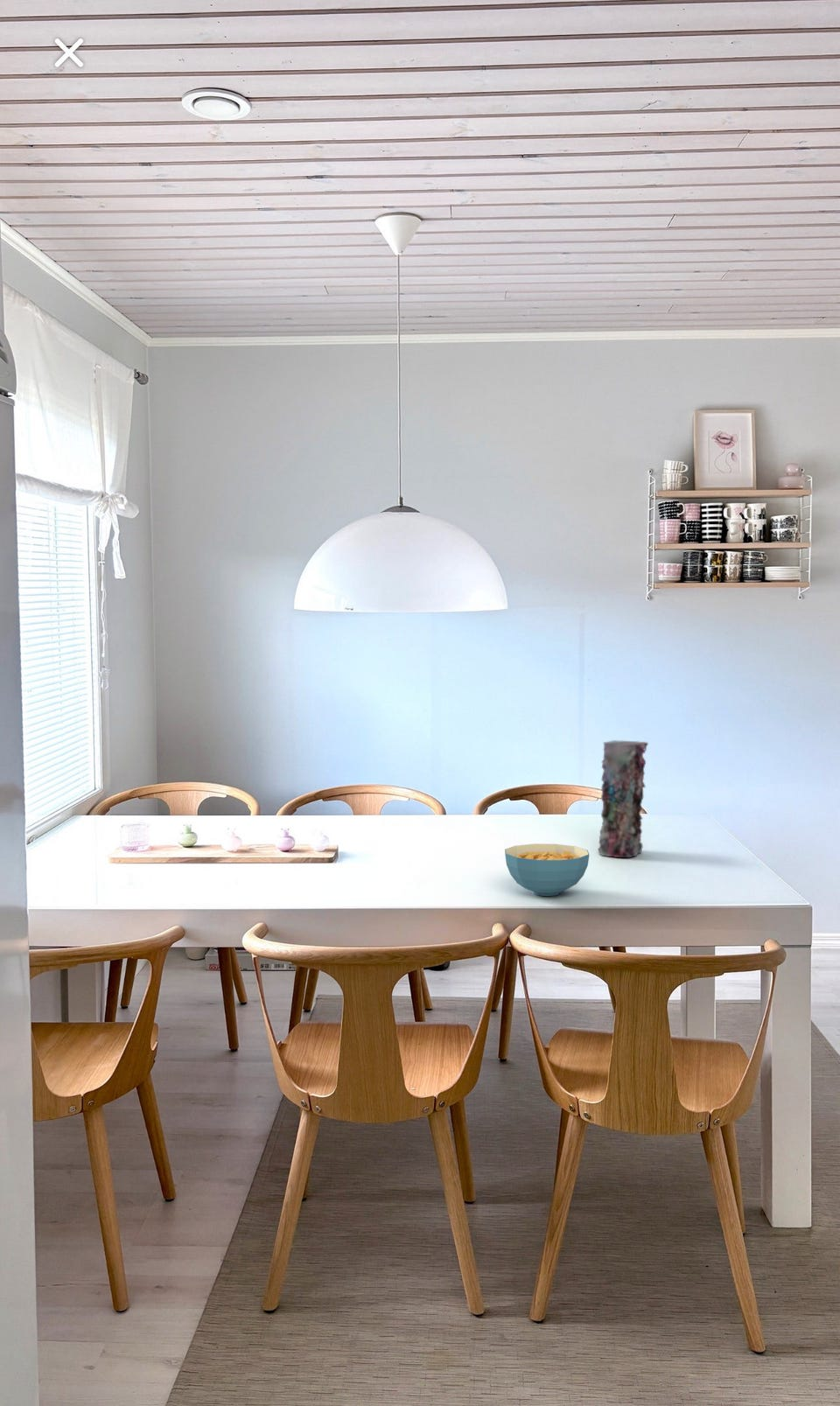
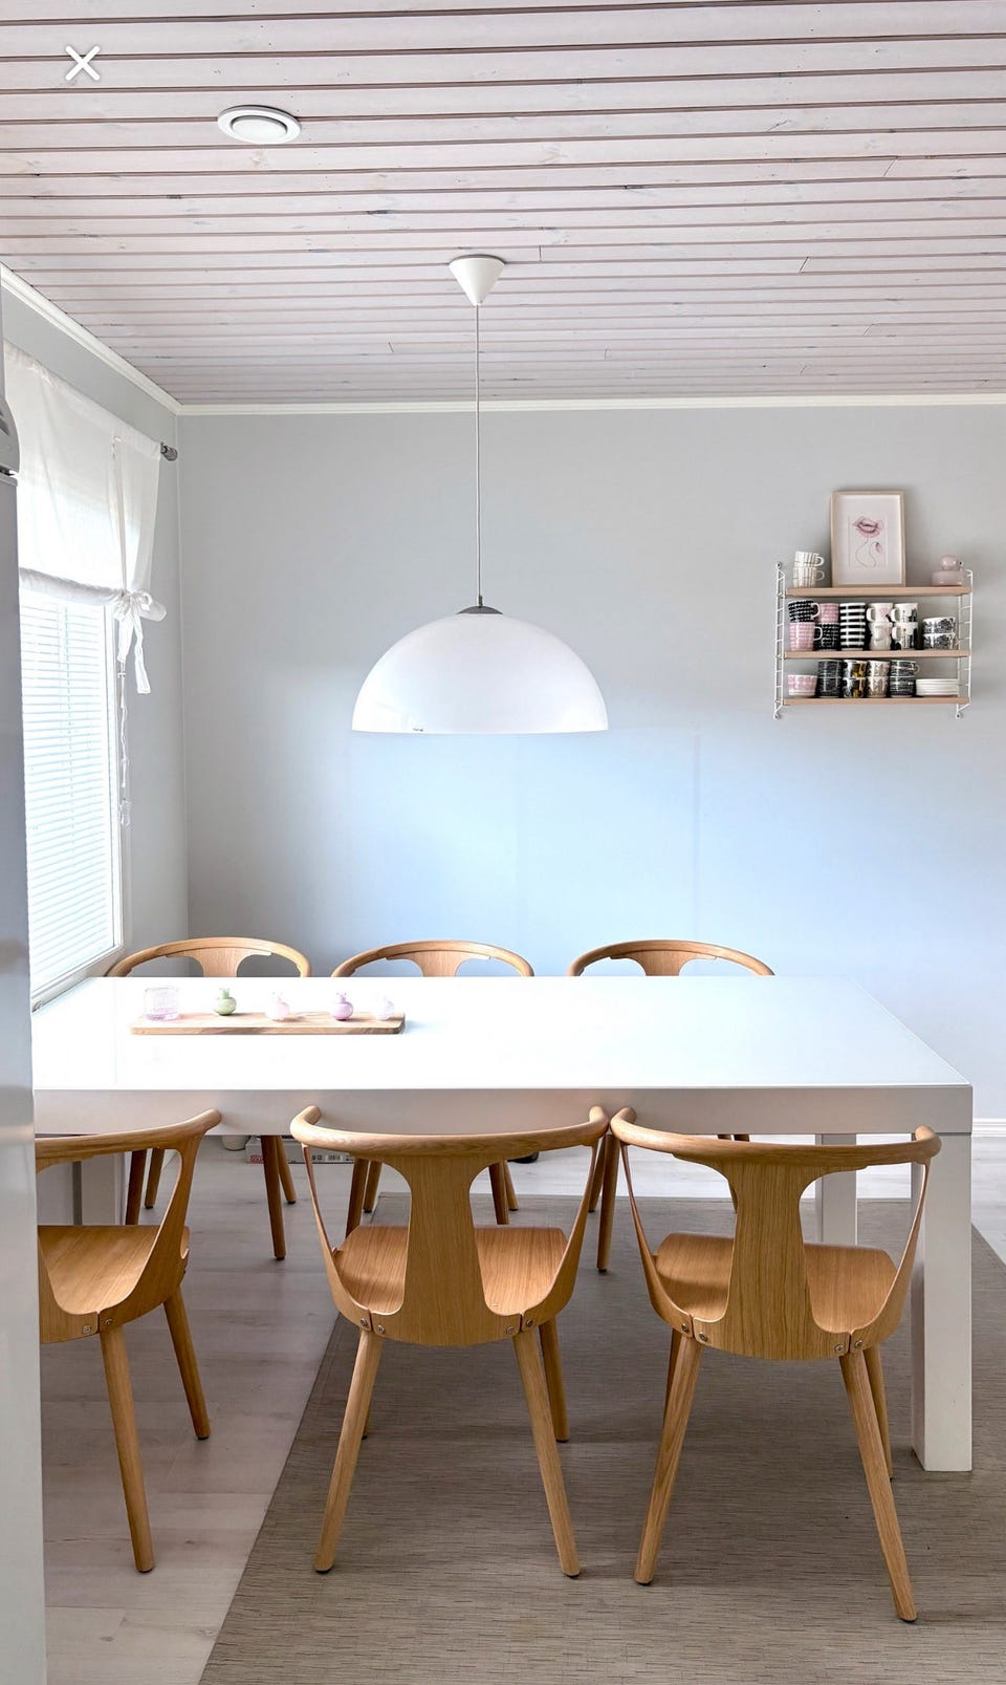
- vase [598,739,649,858]
- cereal bowl [504,843,590,897]
